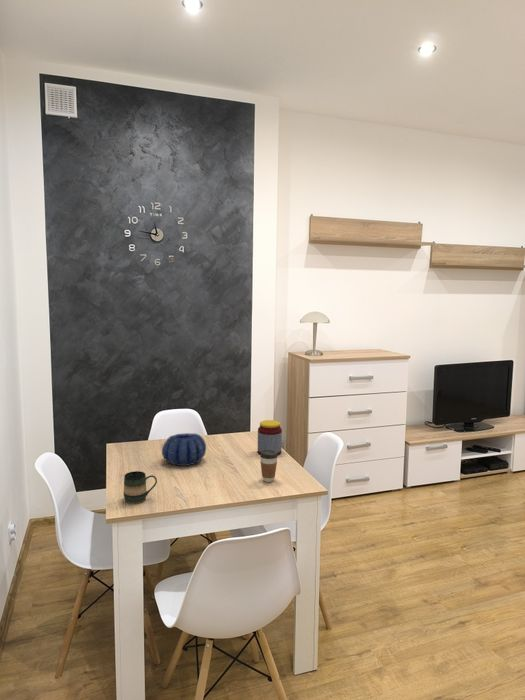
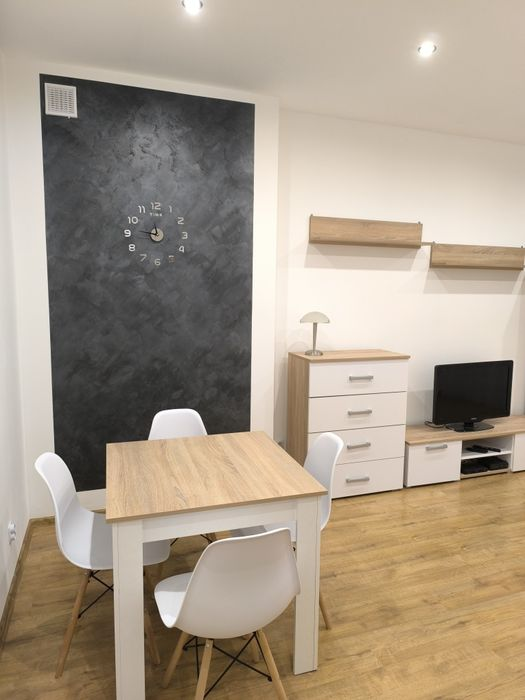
- jar [257,419,283,456]
- decorative bowl [161,432,207,467]
- coffee cup [259,450,279,483]
- mug [123,470,158,505]
